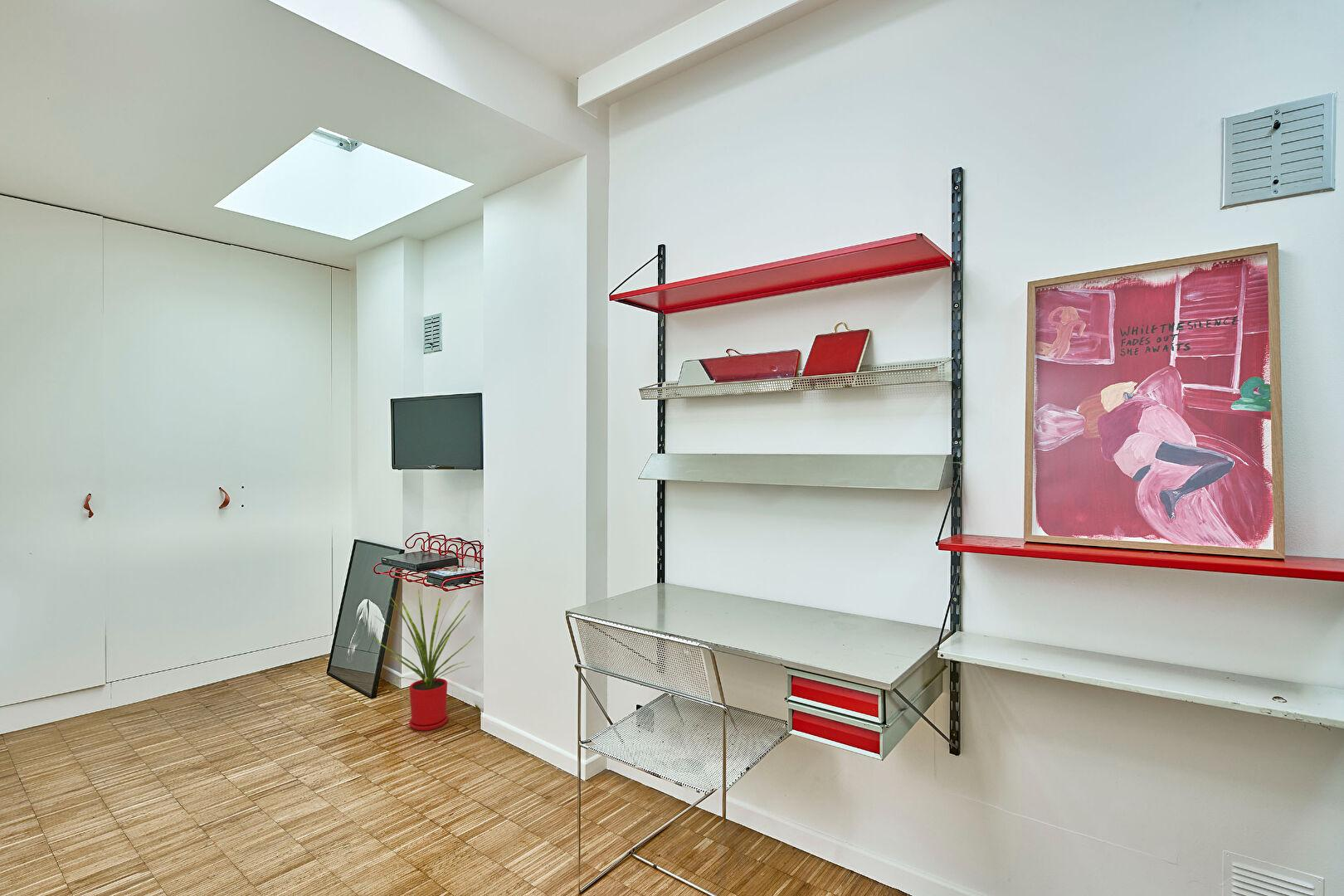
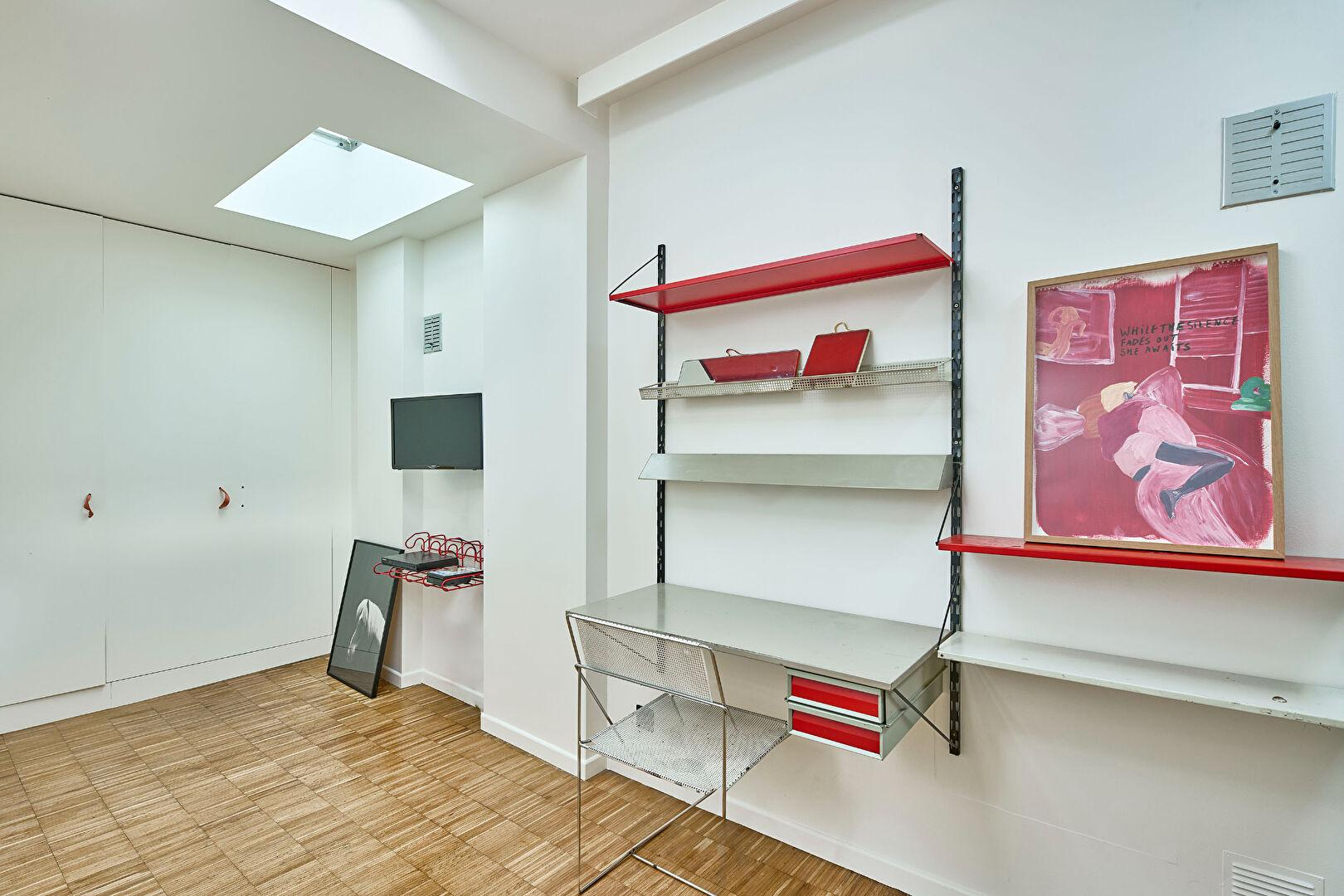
- house plant [370,589,476,732]
